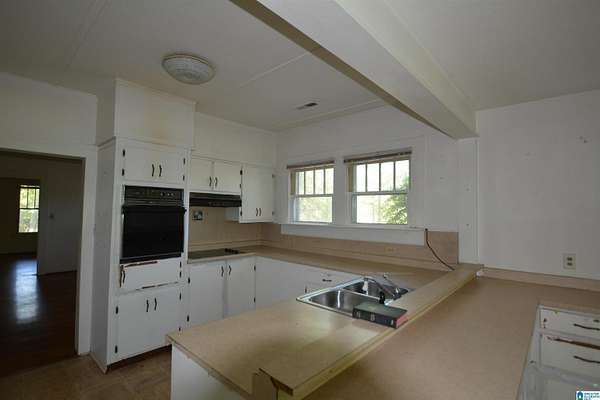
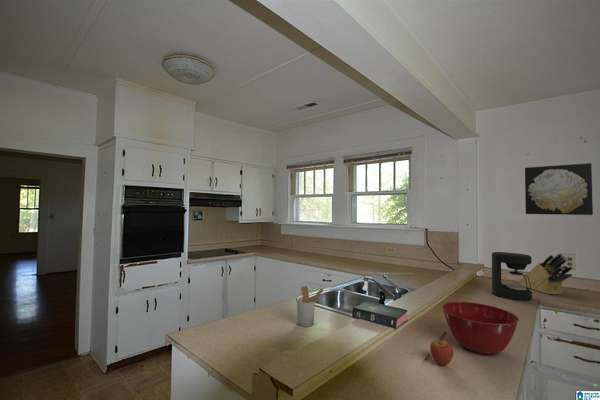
+ utensil holder [296,285,324,328]
+ coffee maker [491,251,533,302]
+ fruit [429,336,454,366]
+ mixing bowl [441,301,520,355]
+ knife block [518,252,574,295]
+ wall art [524,162,594,216]
